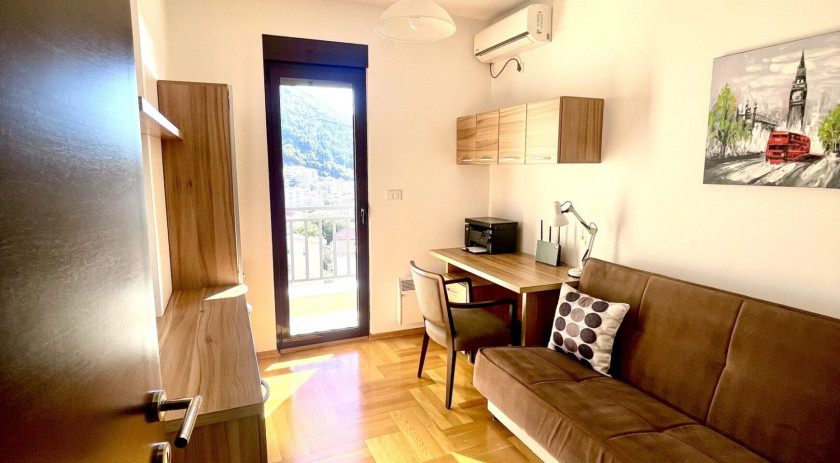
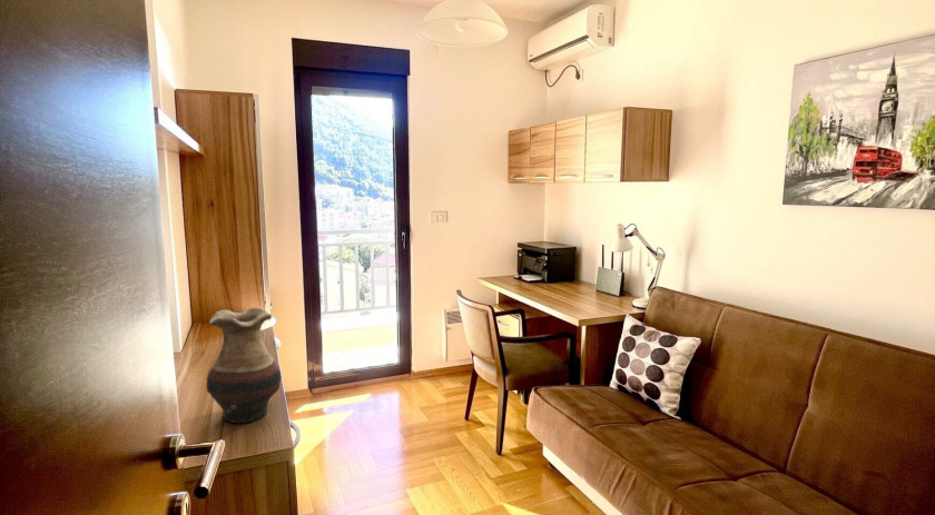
+ vase [205,306,283,424]
